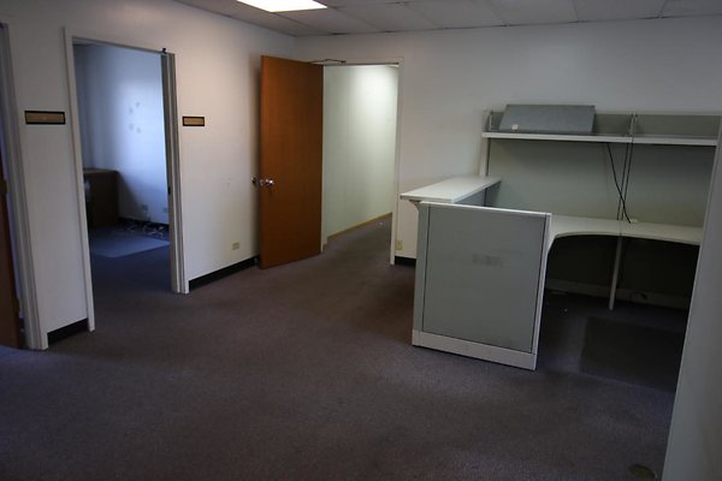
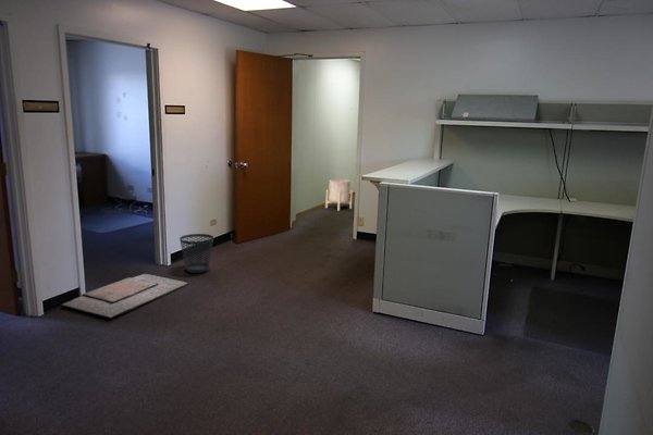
+ wastebasket [178,233,214,274]
+ planter [324,178,354,212]
+ doormat [60,273,189,320]
